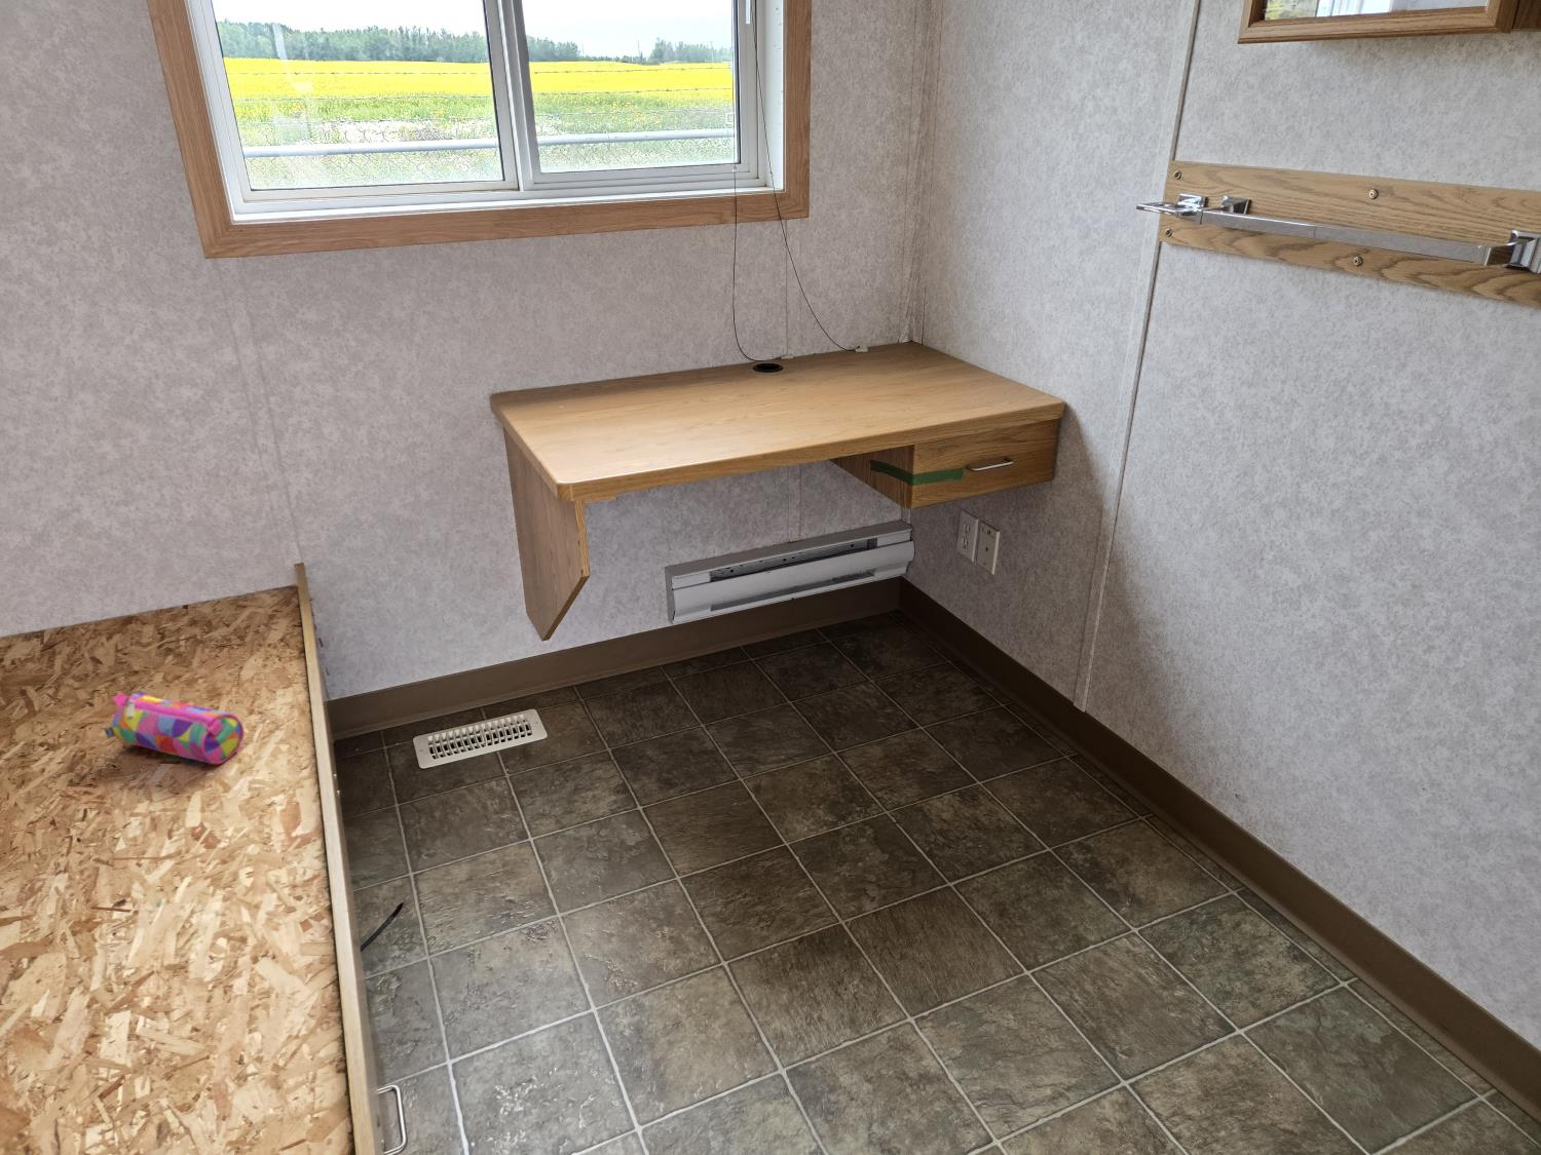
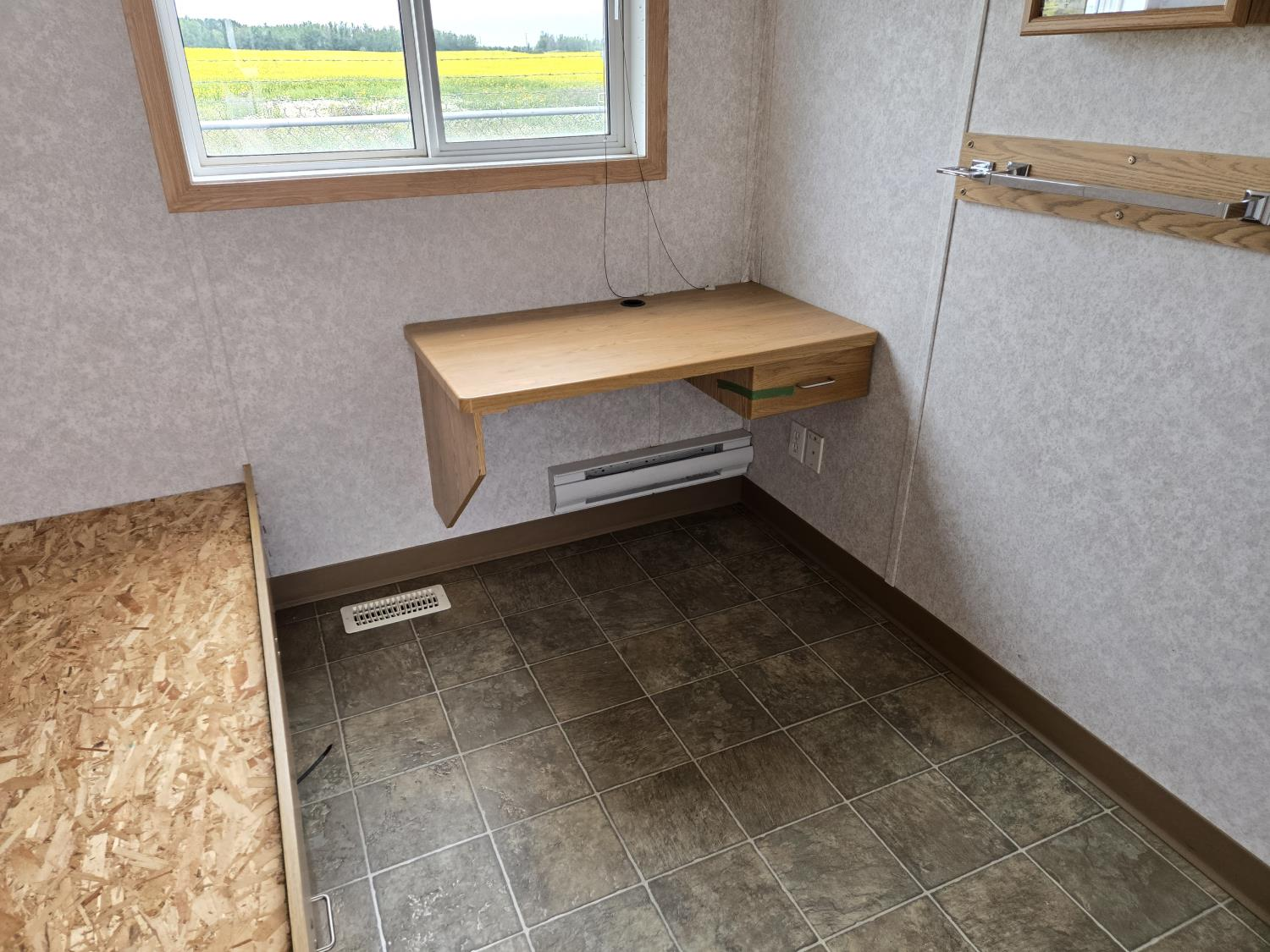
- pencil case [104,692,245,764]
